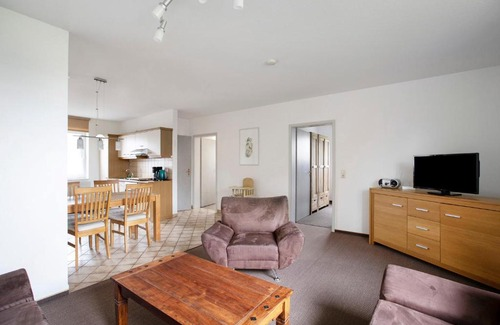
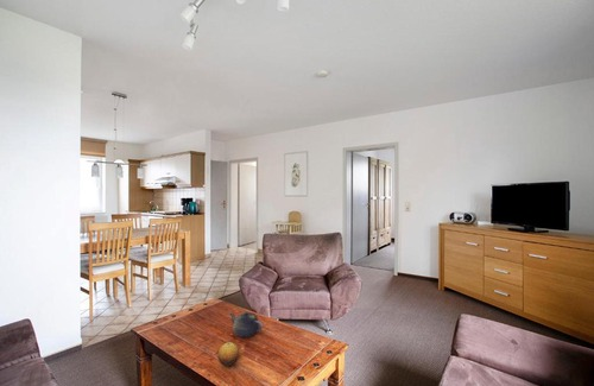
+ fruit [217,341,240,368]
+ teapot [228,310,265,338]
